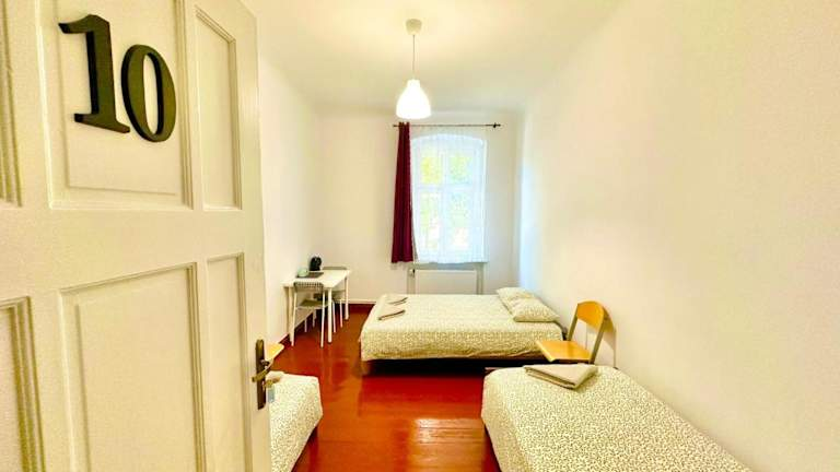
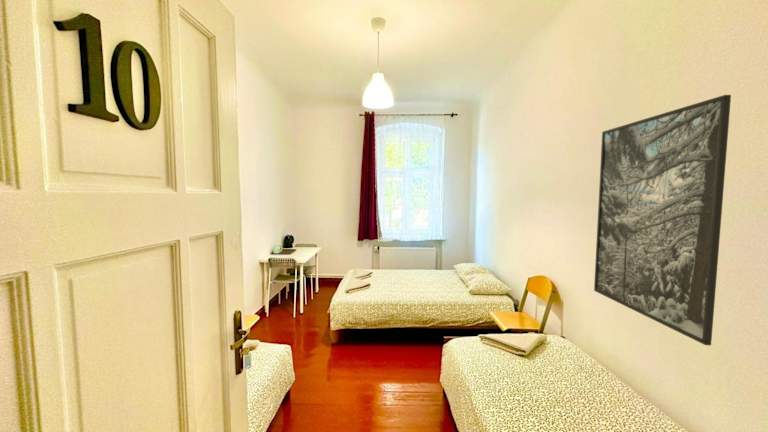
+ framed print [593,94,732,346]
